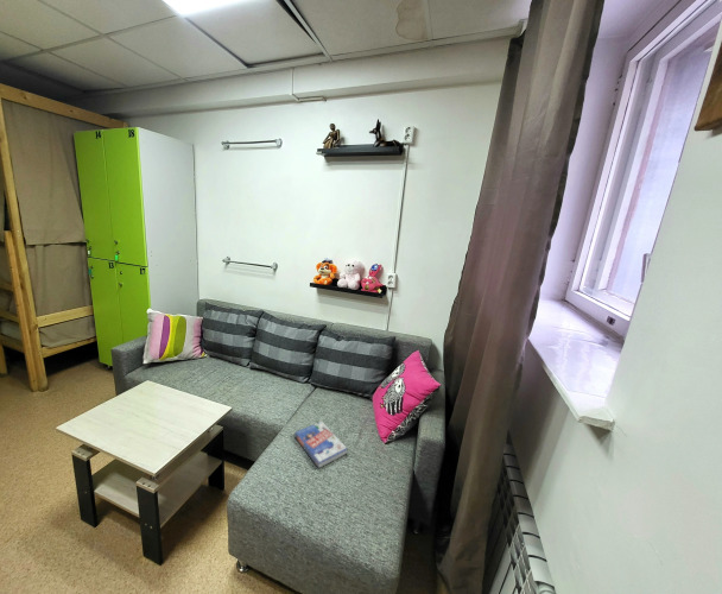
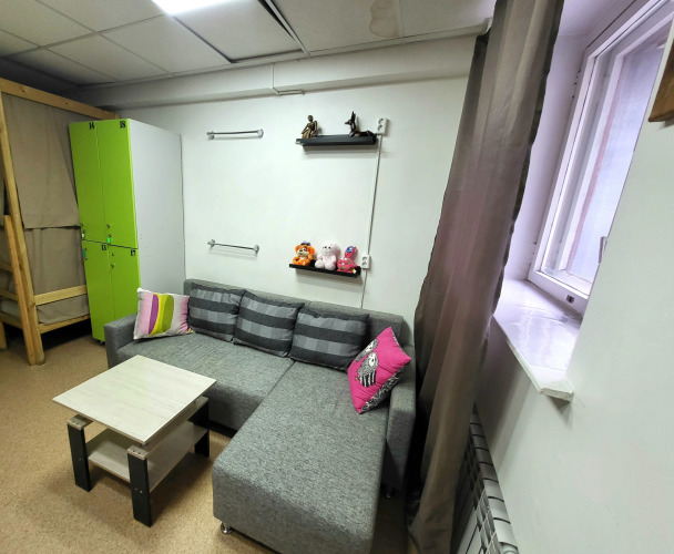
- book [293,421,348,469]
